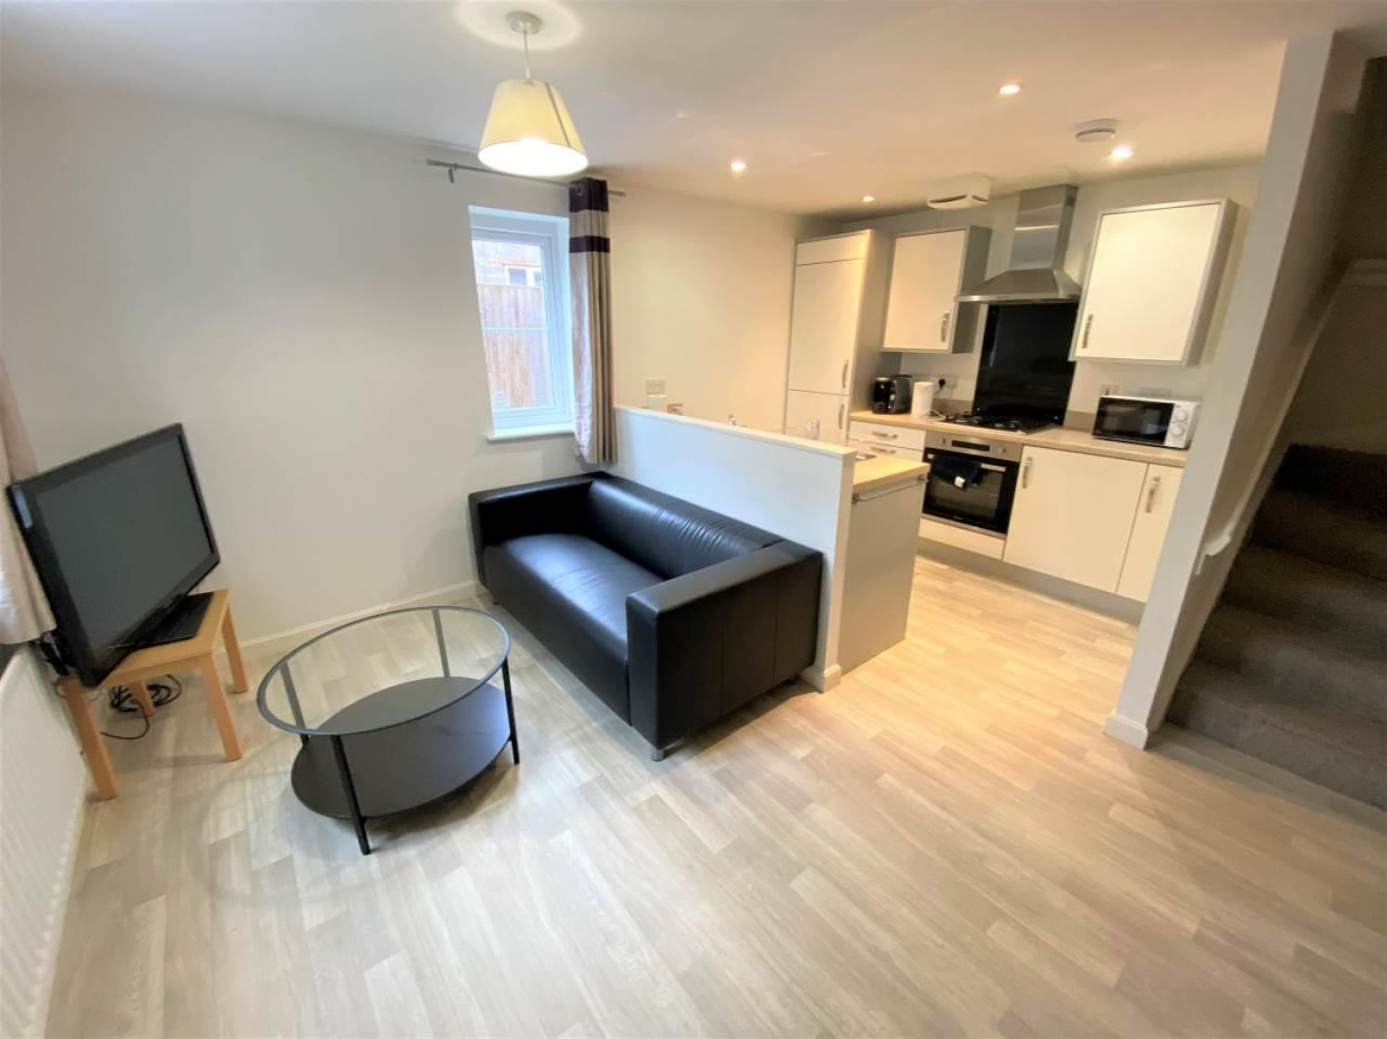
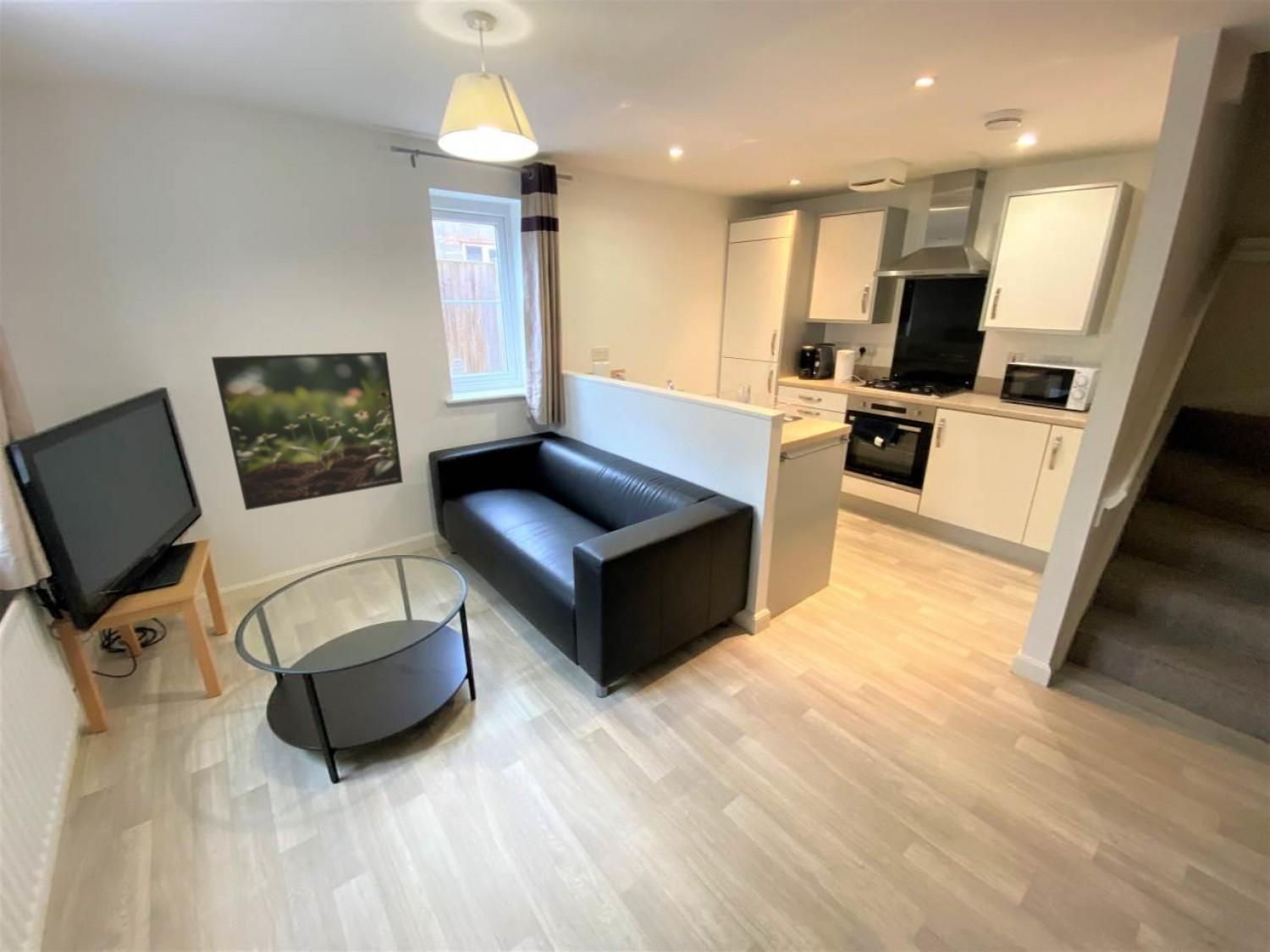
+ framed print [211,351,404,511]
